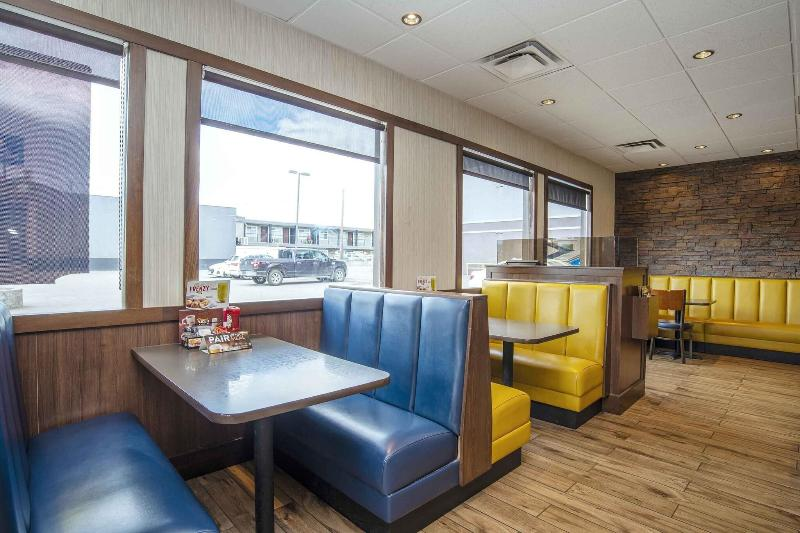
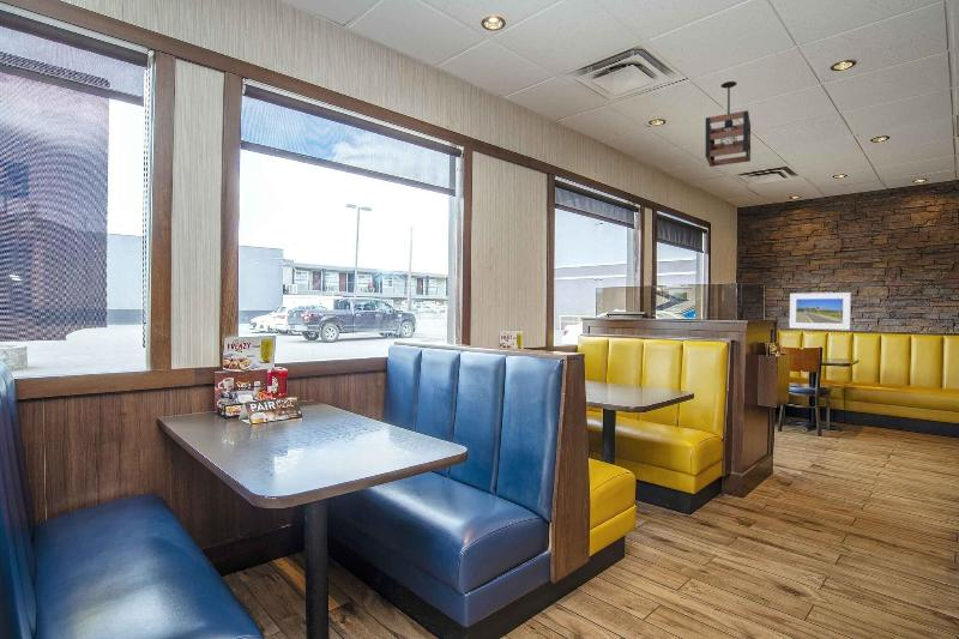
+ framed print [789,291,852,331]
+ pendant light [705,80,752,168]
